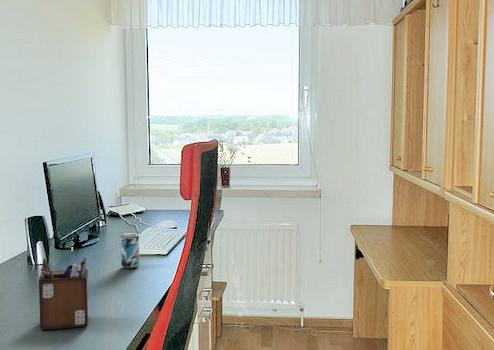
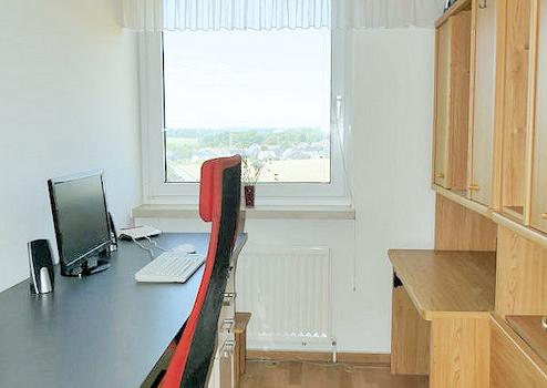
- beer can [120,231,140,269]
- desk organizer [38,256,90,331]
